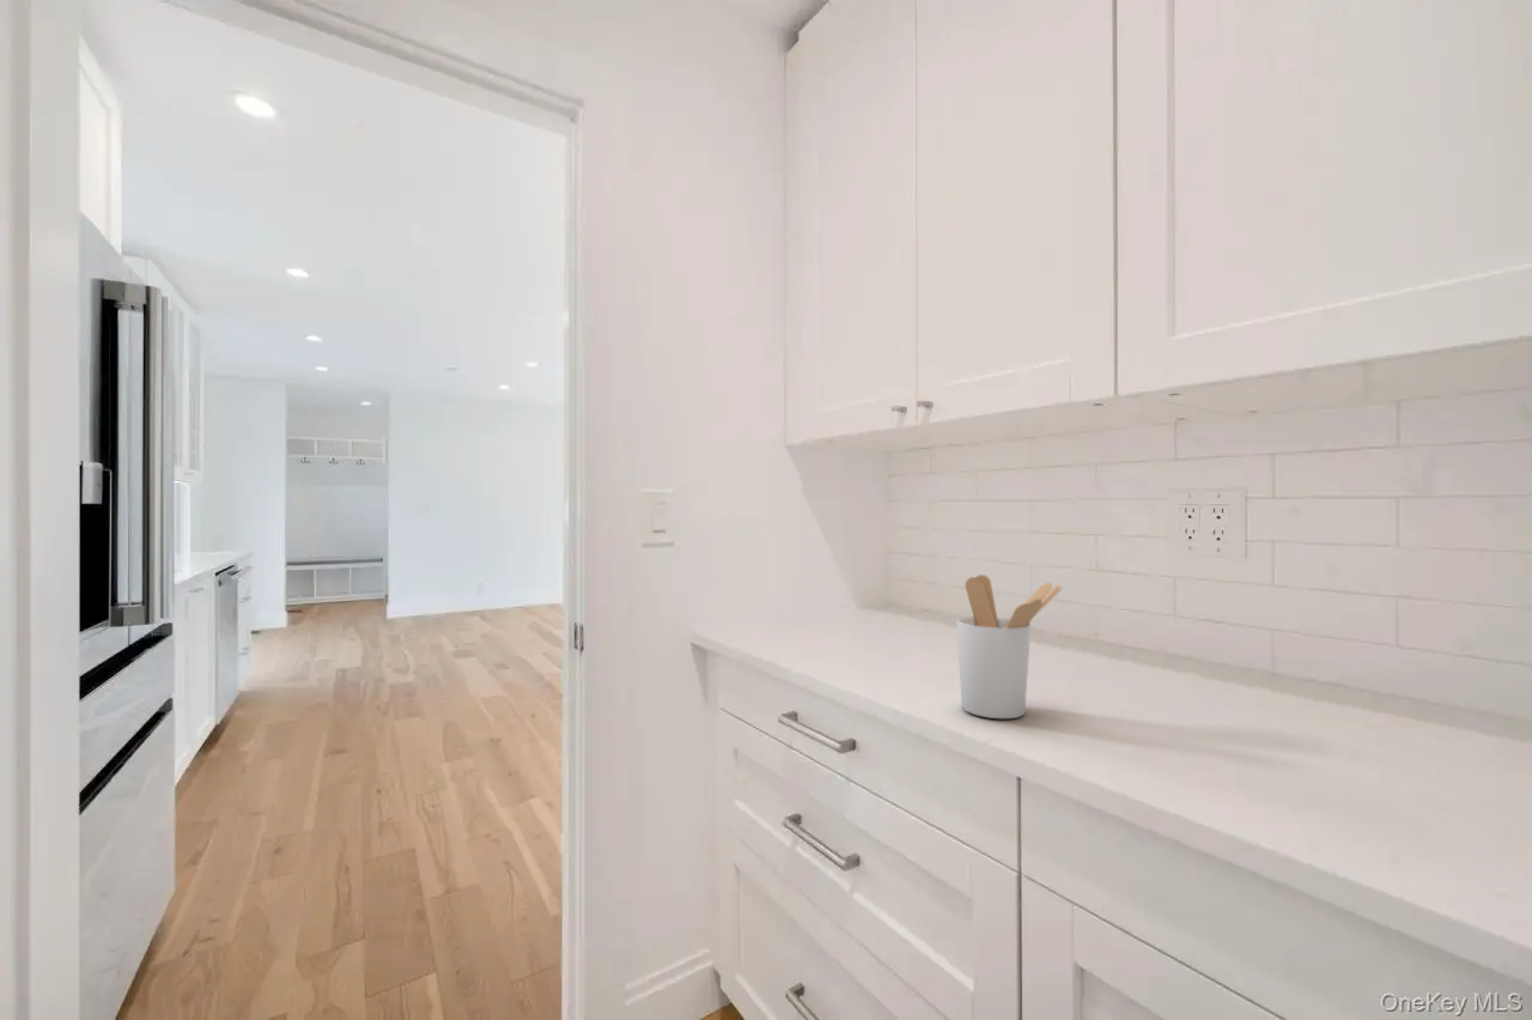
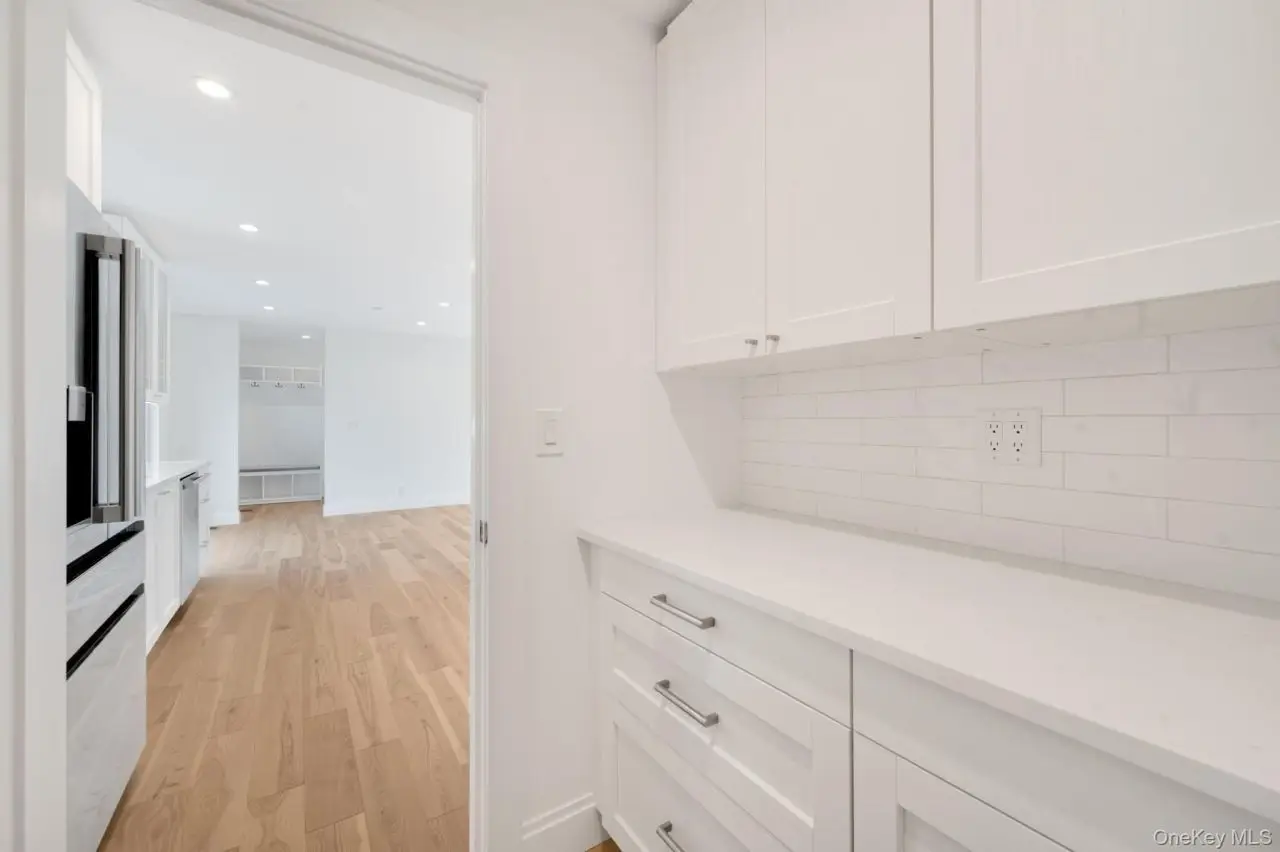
- utensil holder [955,573,1064,720]
